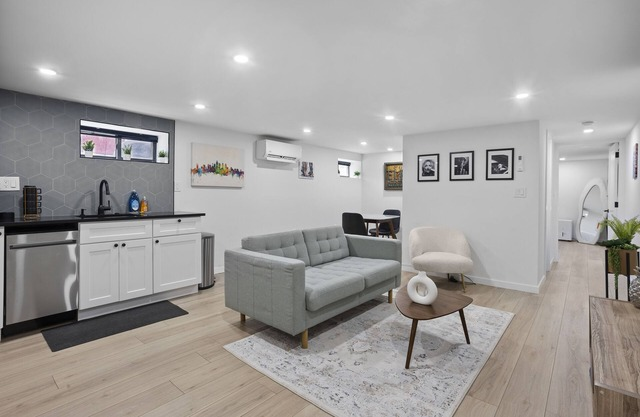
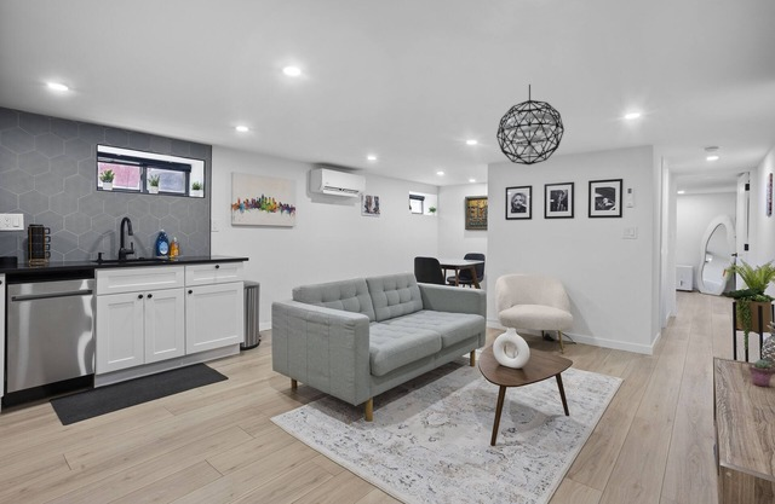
+ pendant light [495,83,566,166]
+ potted succulent [747,359,775,388]
